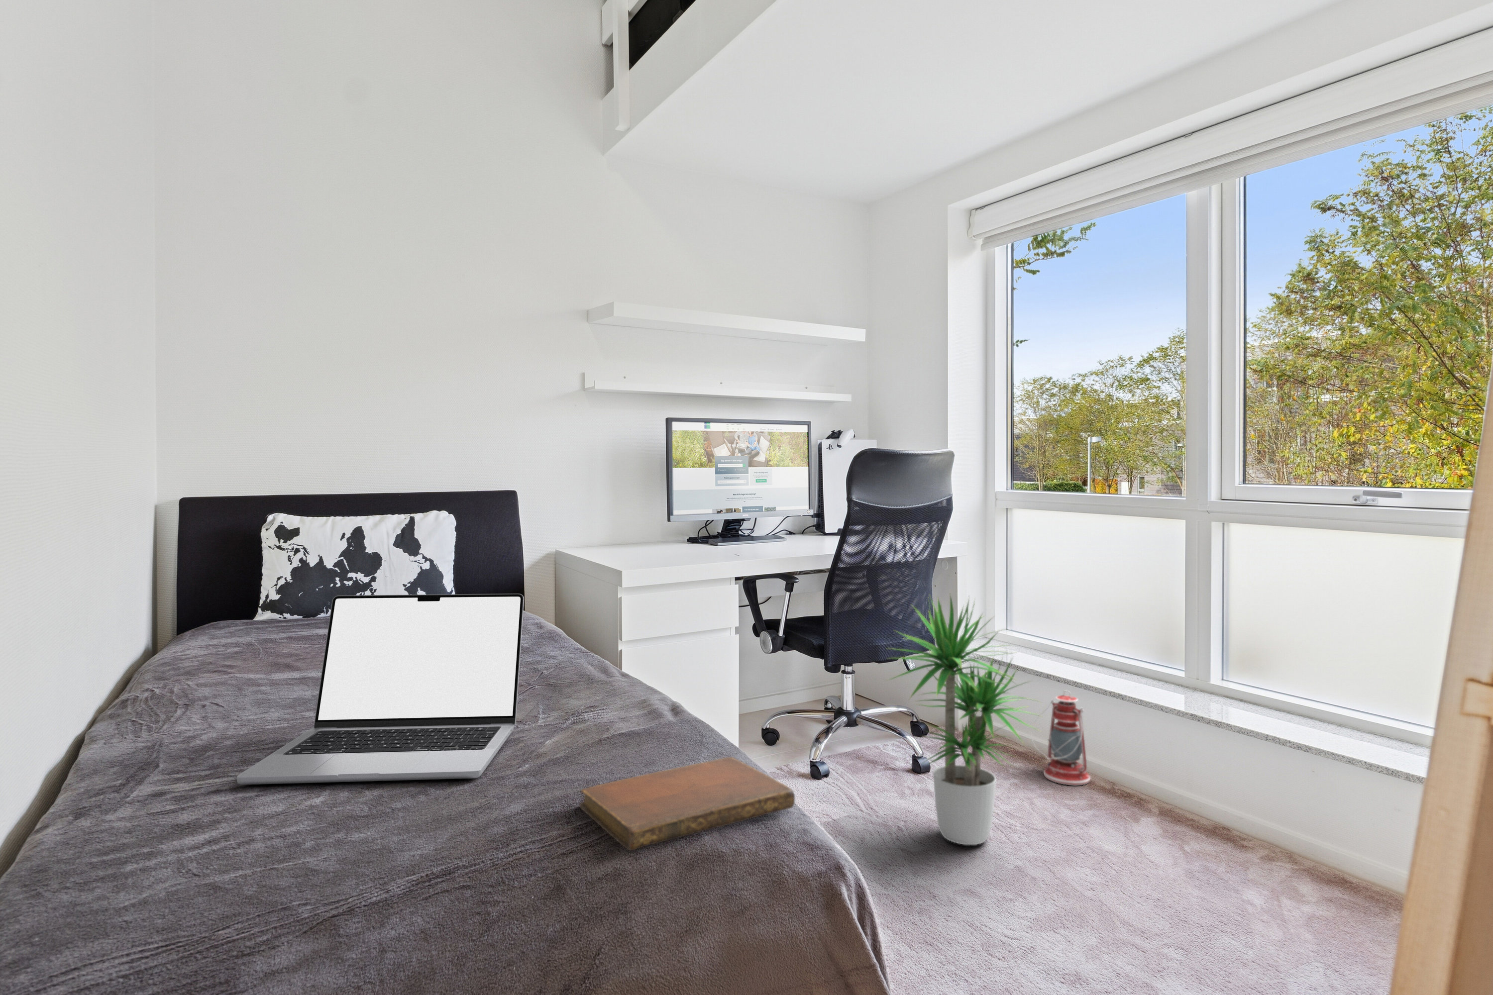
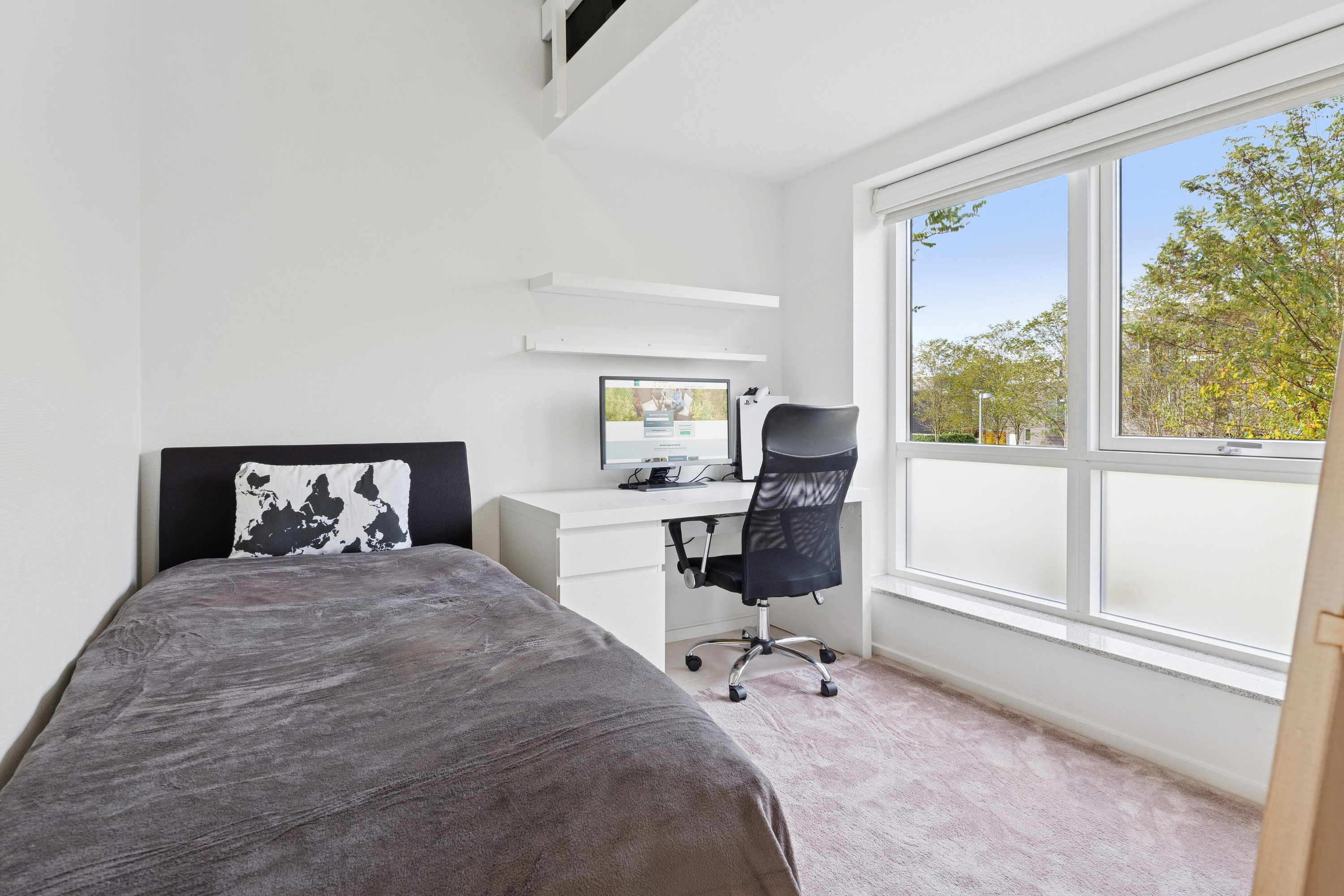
- lantern [1031,690,1091,785]
- laptop [237,593,524,785]
- potted plant [884,593,1043,845]
- notebook [579,756,795,852]
